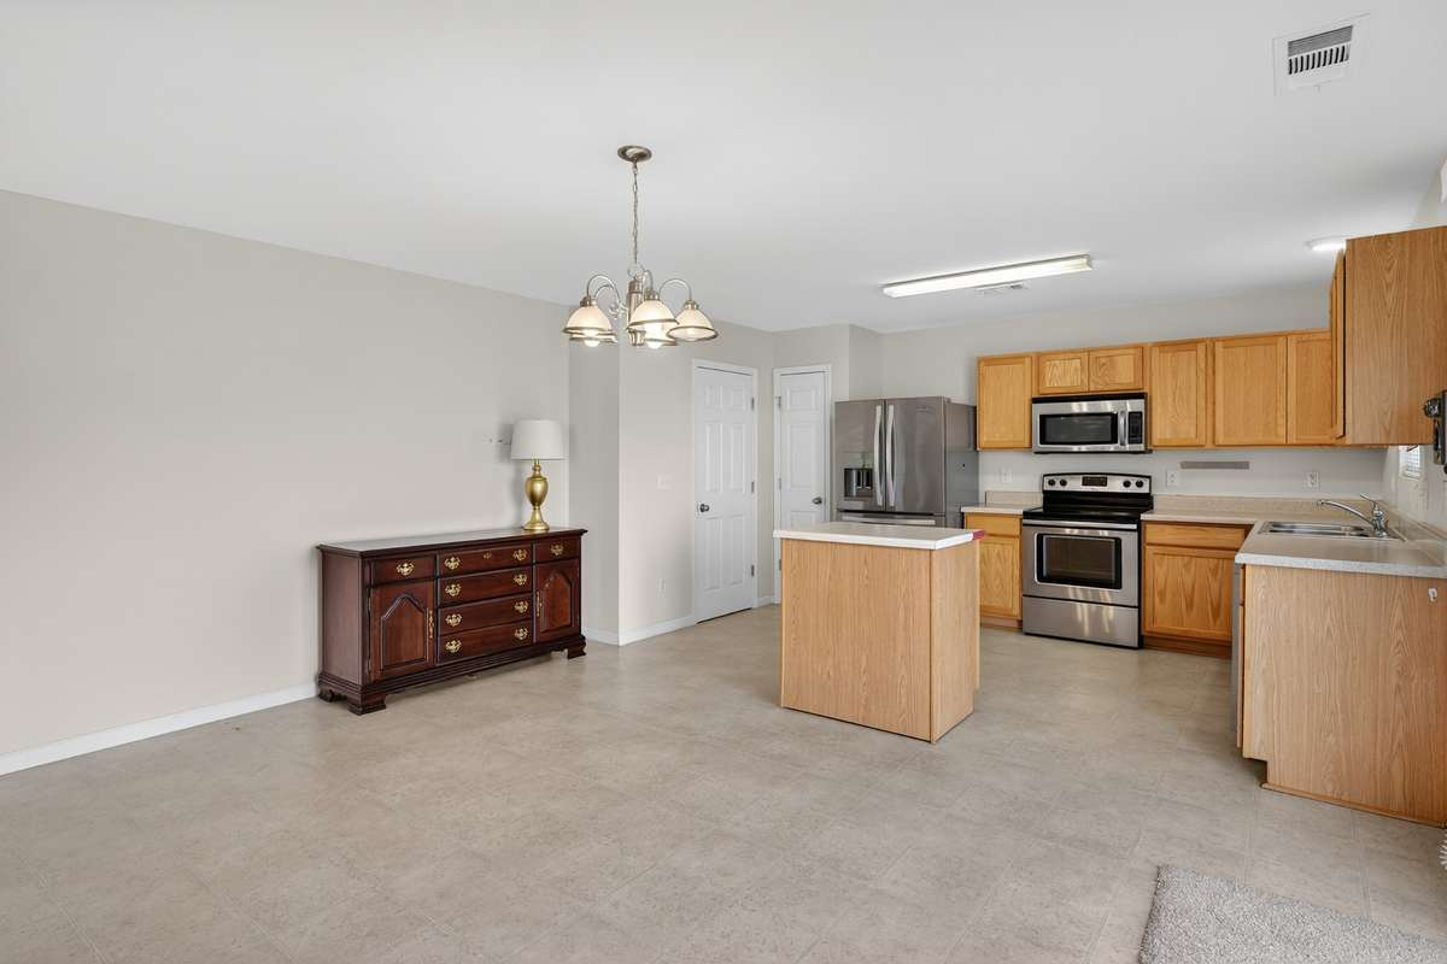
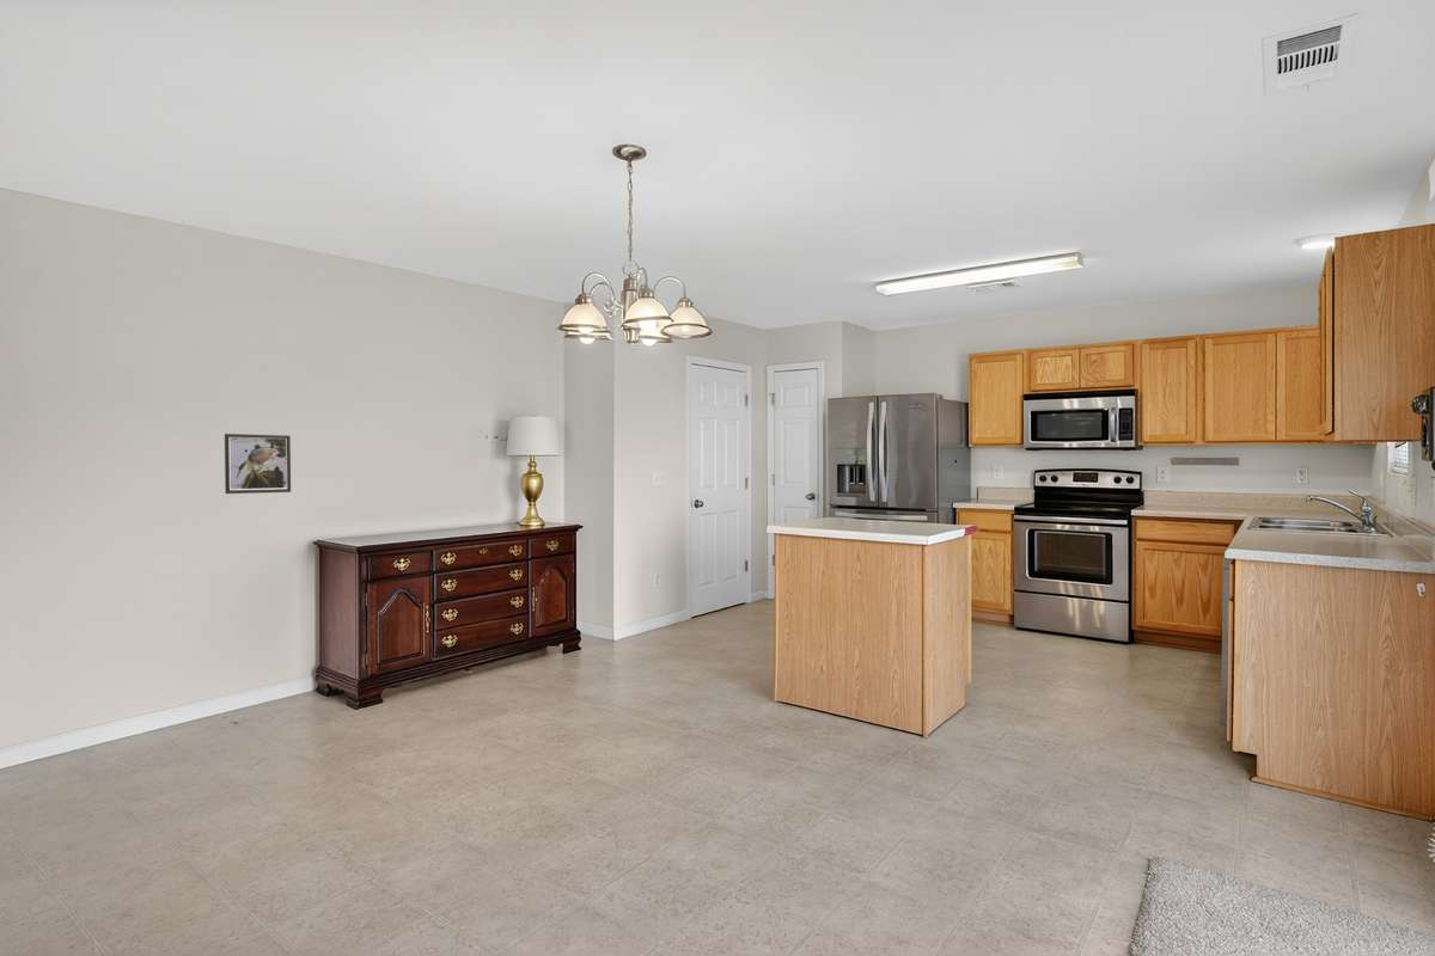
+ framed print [224,433,292,495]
